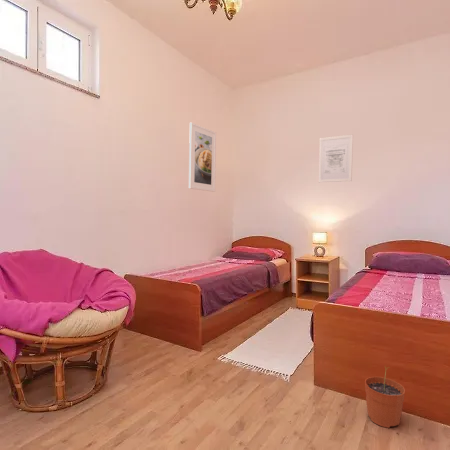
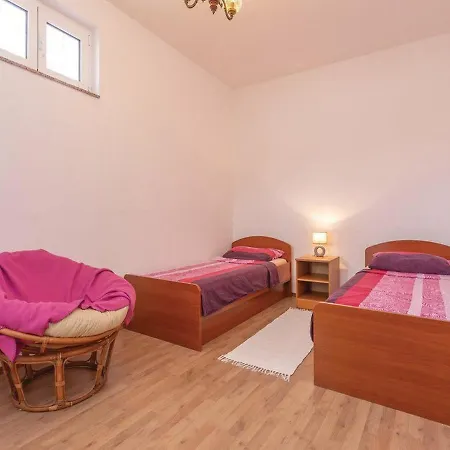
- wall art [318,134,354,183]
- plant pot [364,365,406,429]
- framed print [188,122,217,193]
